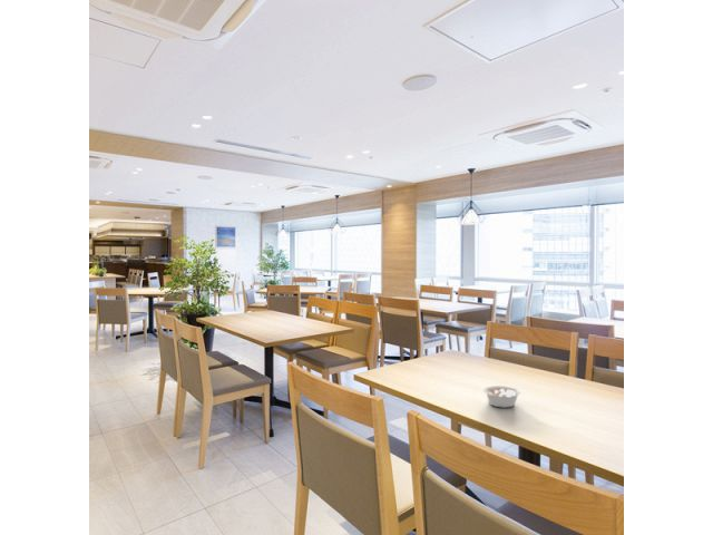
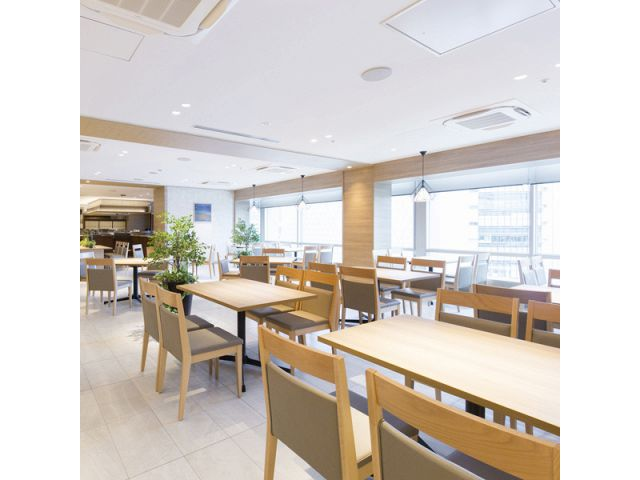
- legume [482,385,529,409]
